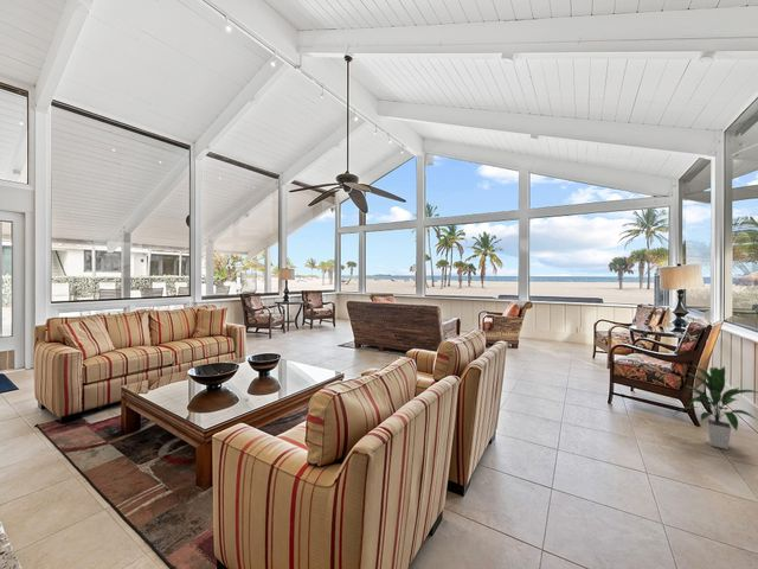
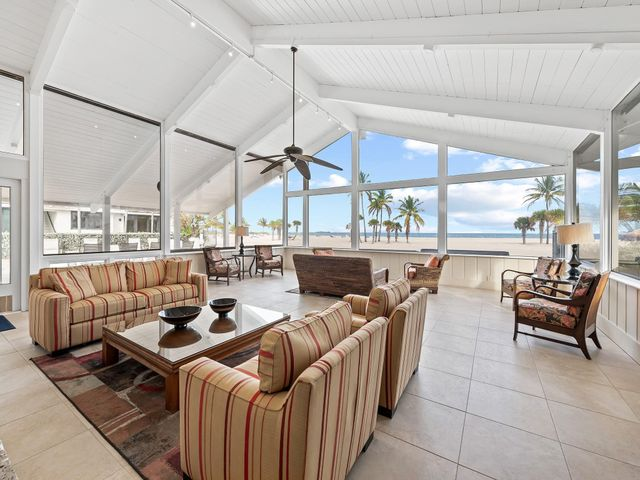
- indoor plant [674,364,758,450]
